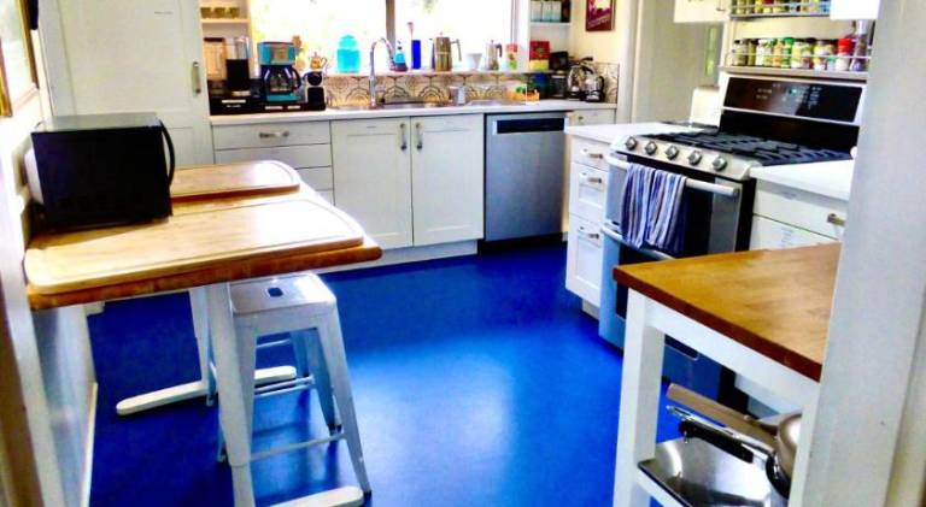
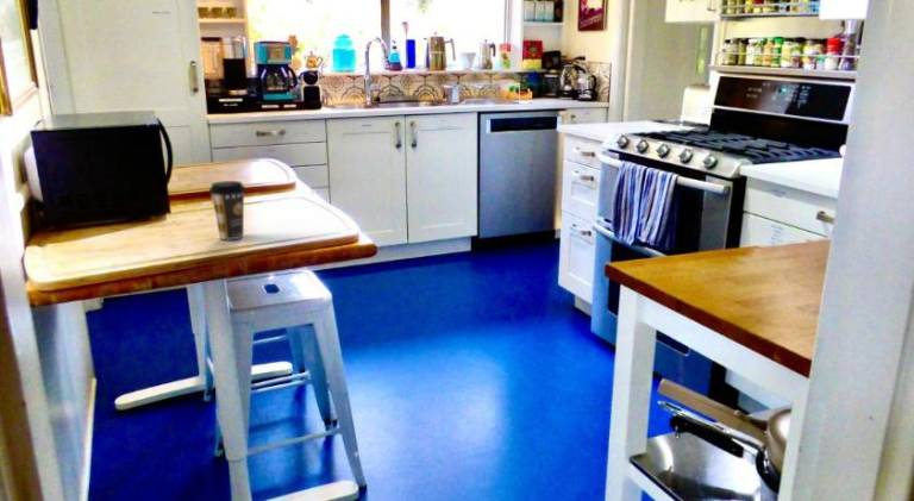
+ coffee cup [208,180,248,240]
